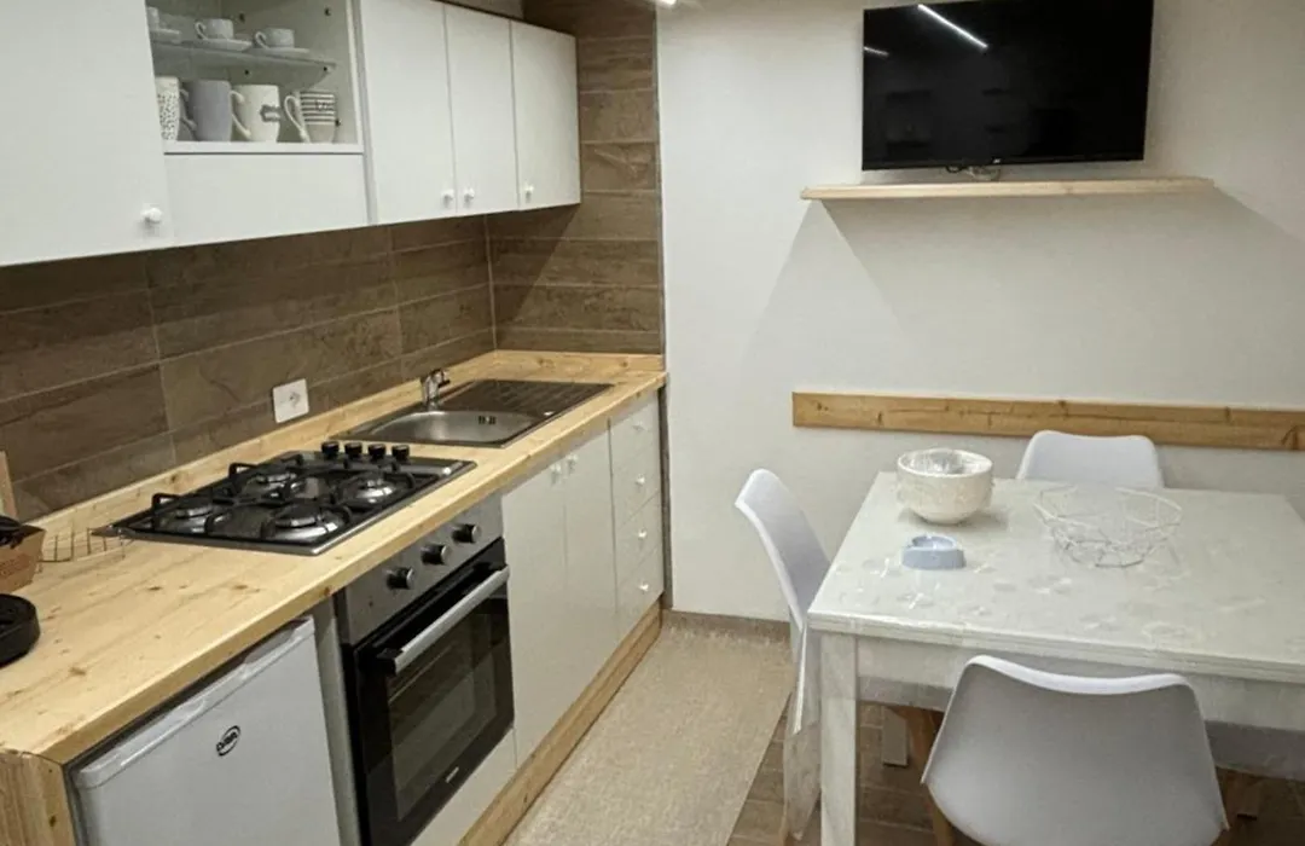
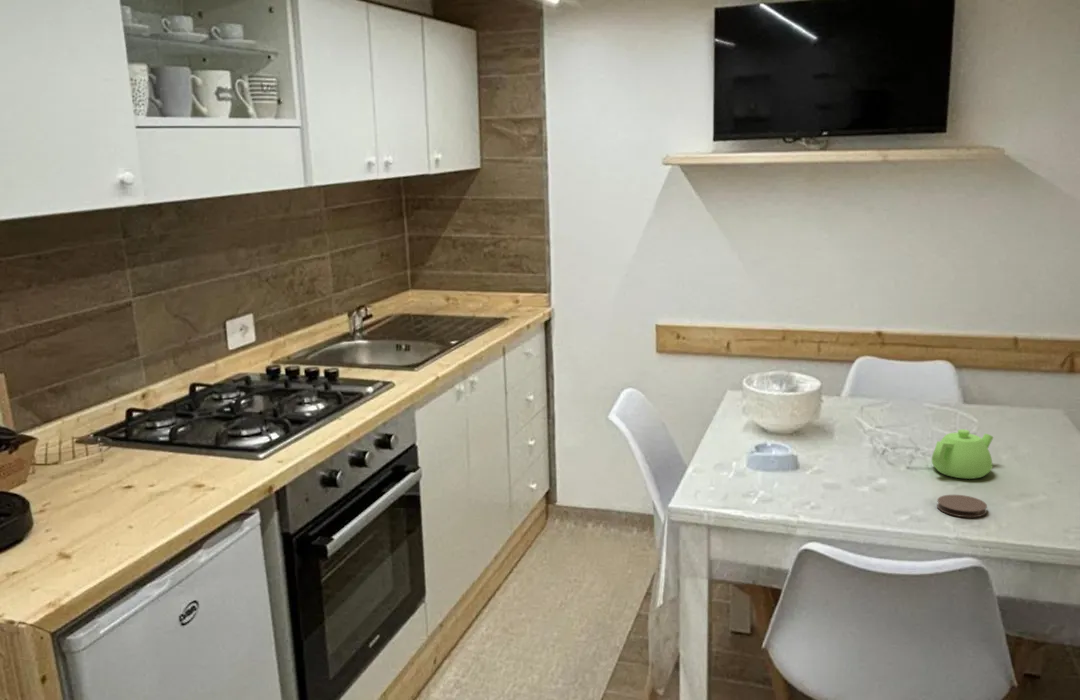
+ coaster [936,494,988,518]
+ teapot [931,428,994,480]
